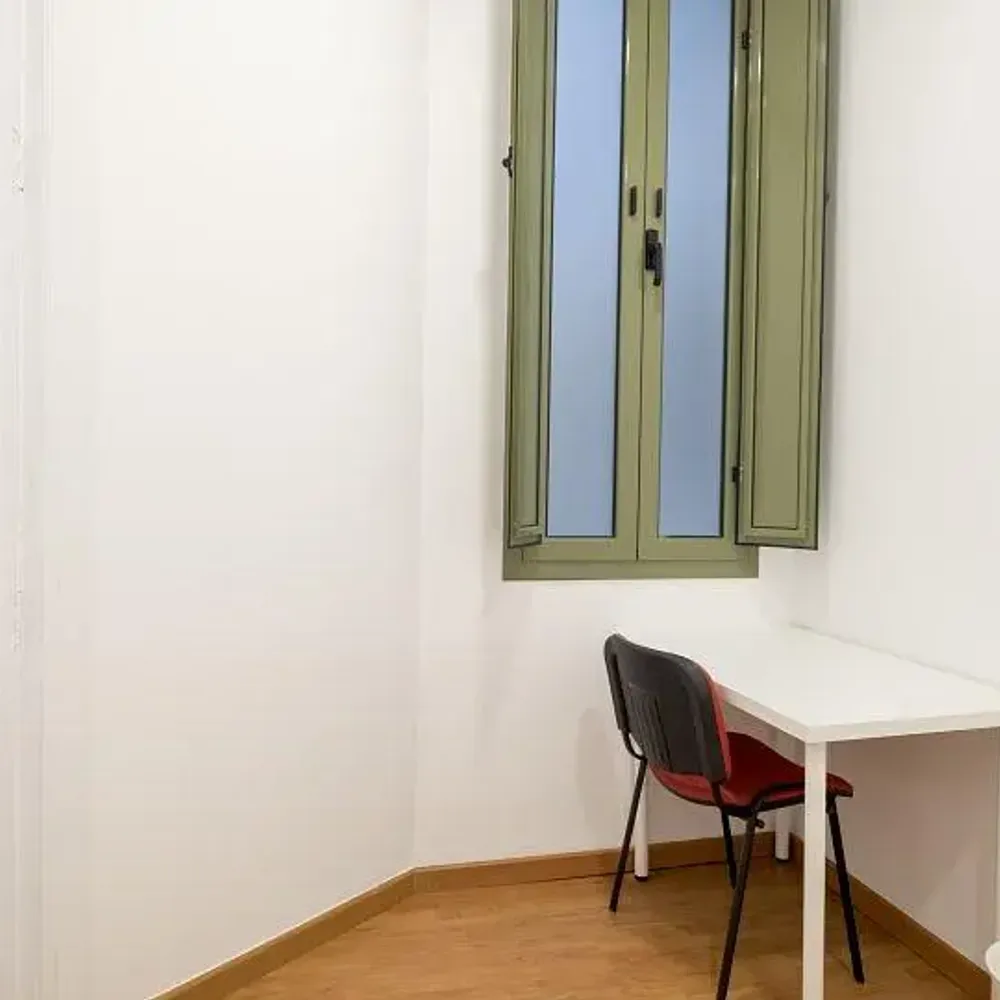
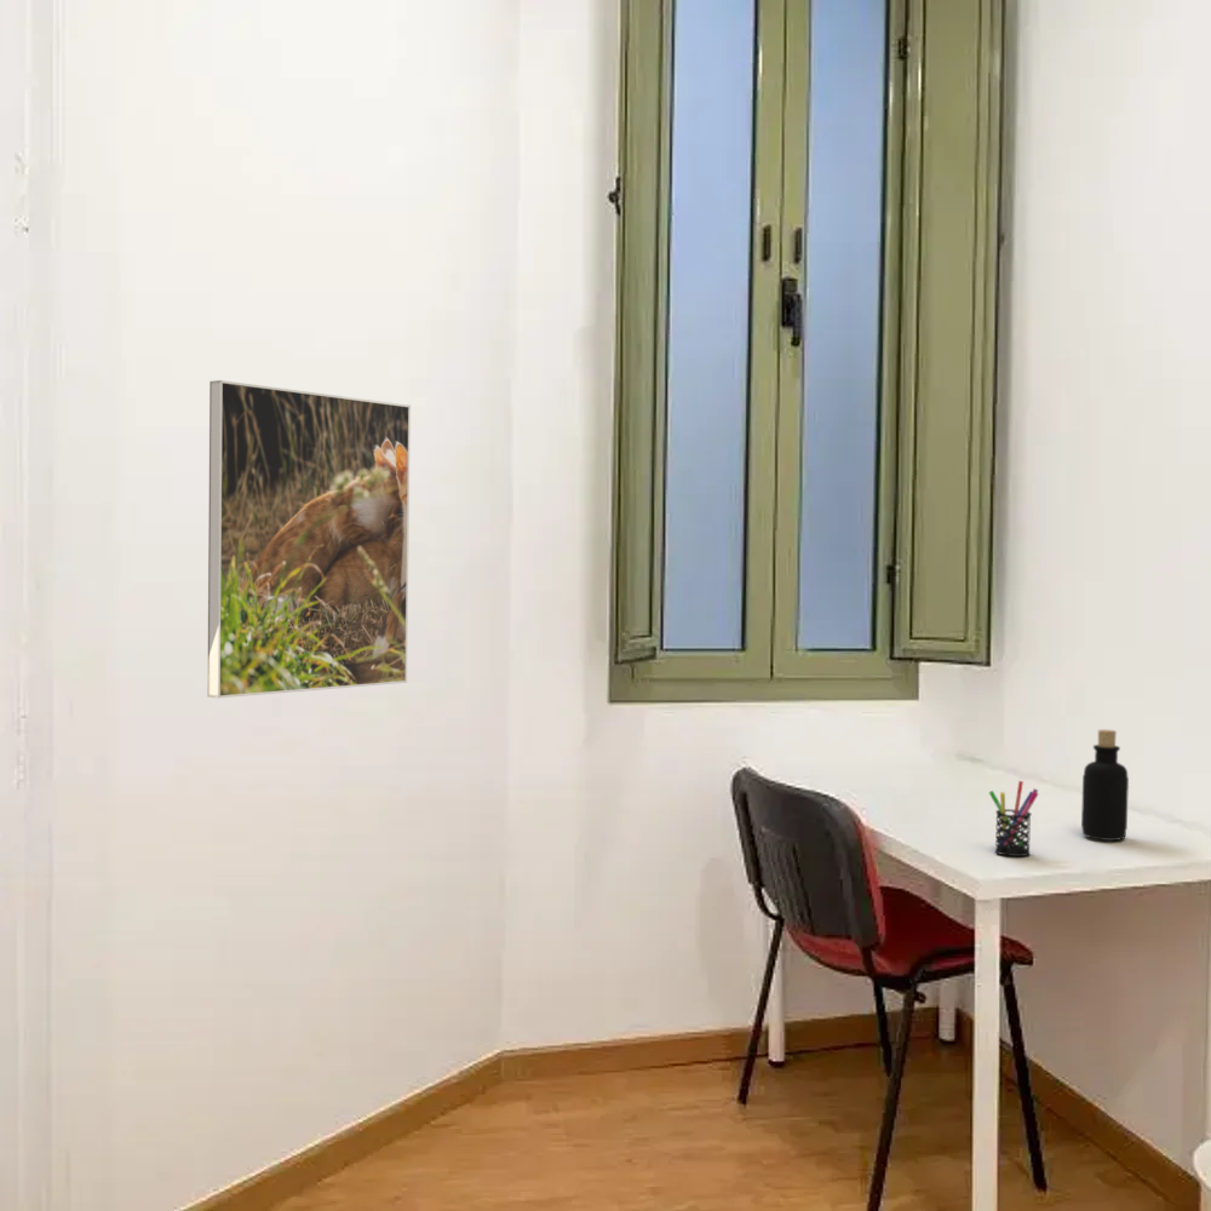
+ pen holder [988,780,1040,857]
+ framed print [206,379,412,699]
+ bottle [1080,729,1130,842]
